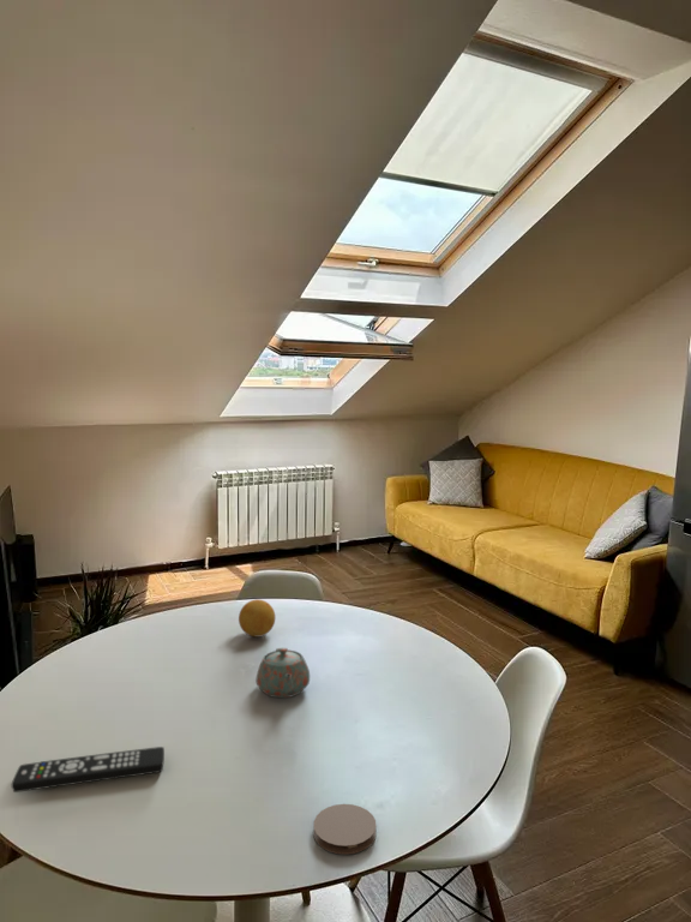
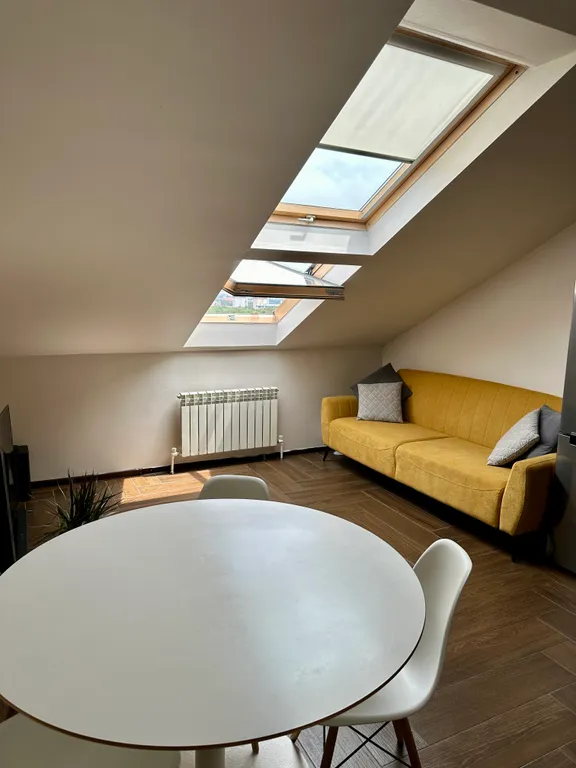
- teapot [254,646,311,699]
- remote control [11,746,166,794]
- fruit [238,598,276,637]
- coaster [313,803,378,856]
